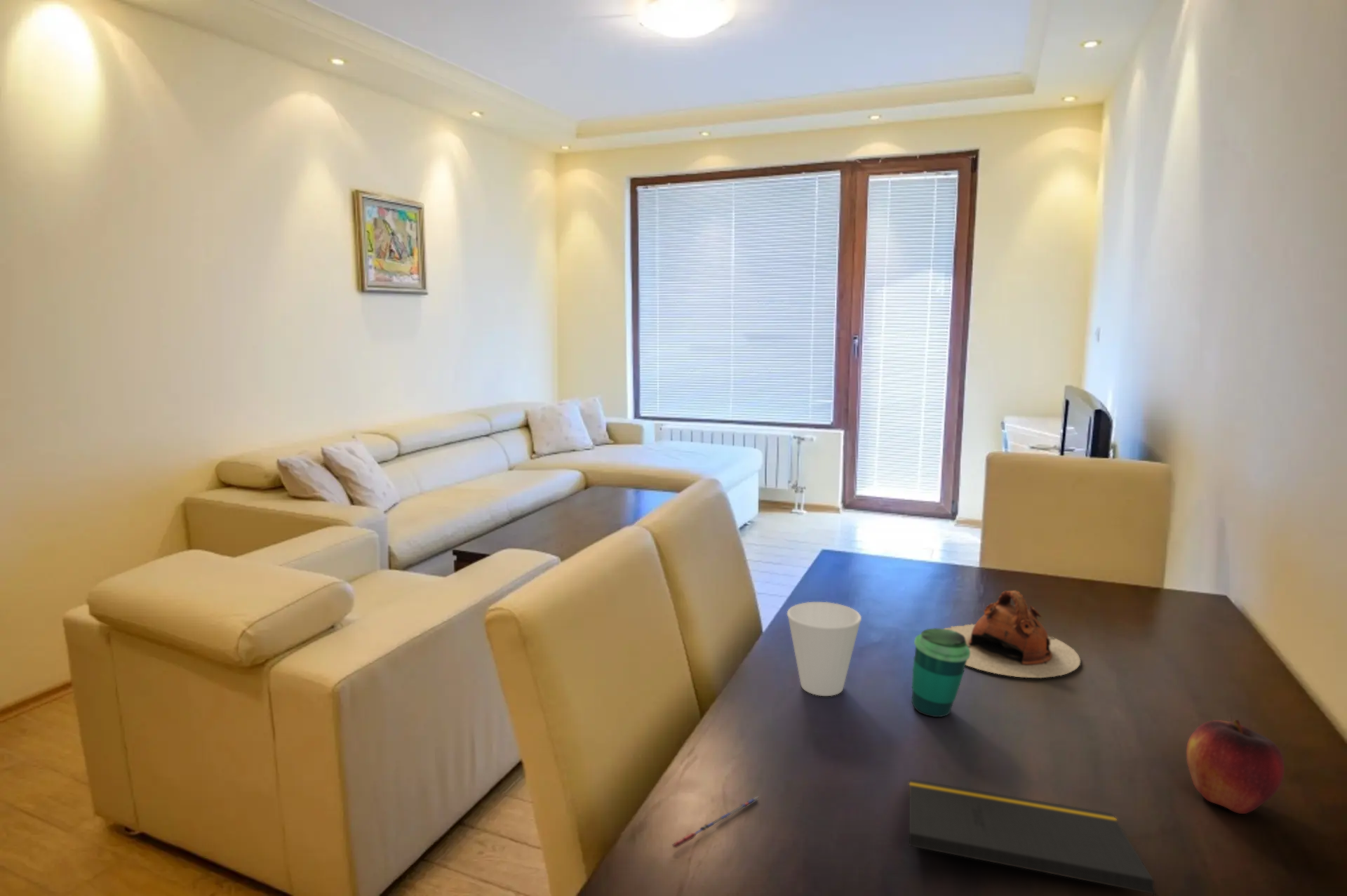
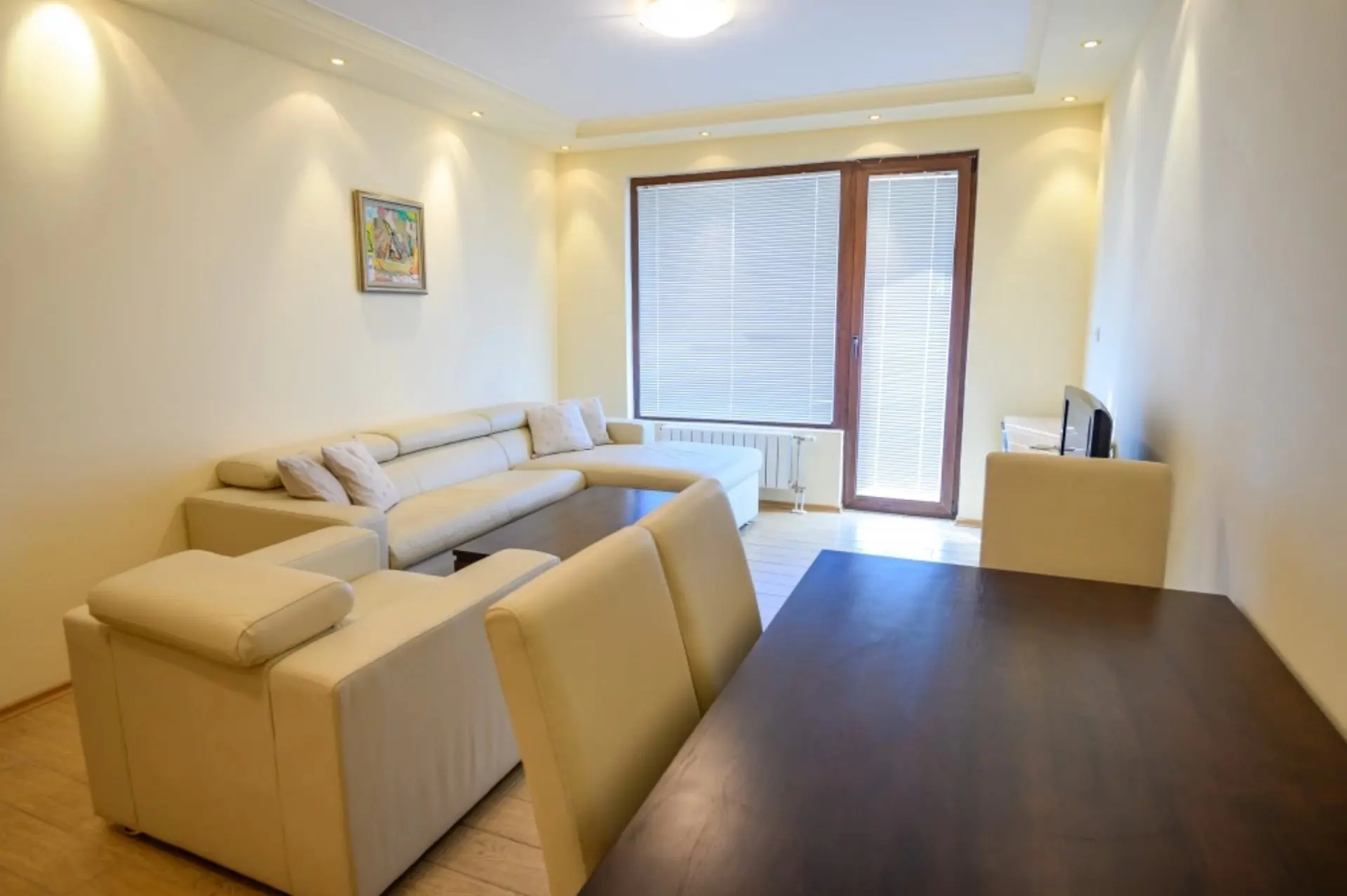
- teapot [944,589,1081,678]
- notepad [908,778,1156,896]
- cup [911,627,970,718]
- cup [786,601,862,697]
- fruit [1186,719,1285,815]
- pen [672,796,760,848]
